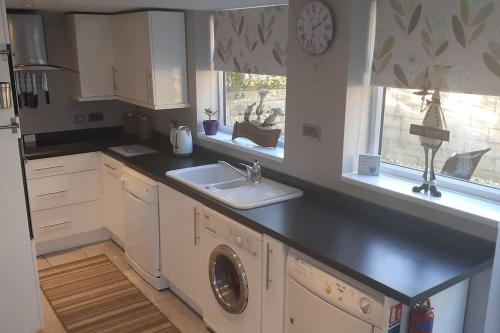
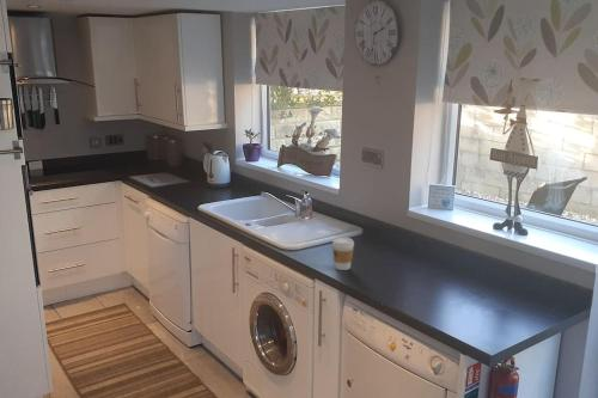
+ coffee cup [331,237,355,271]
